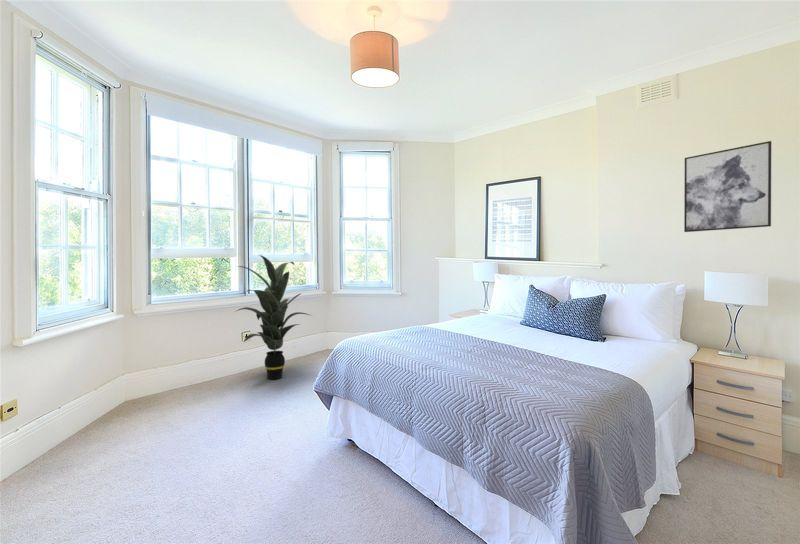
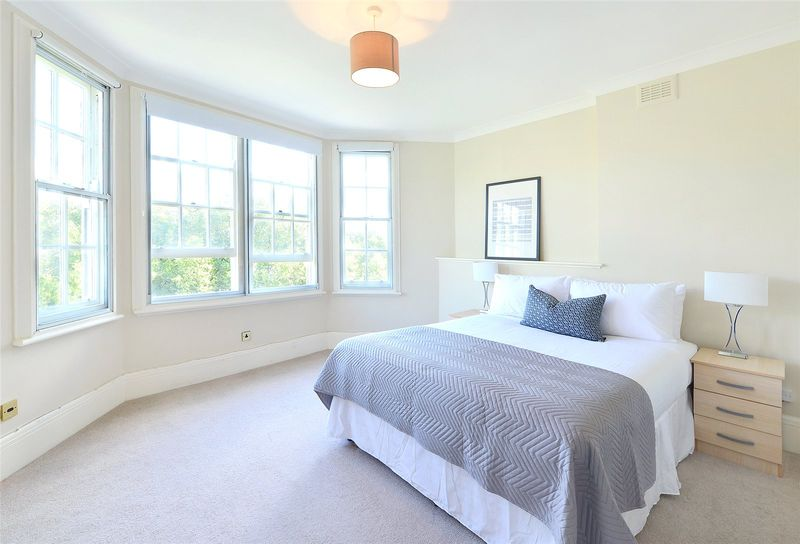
- indoor plant [234,254,314,380]
- wall art [683,140,772,233]
